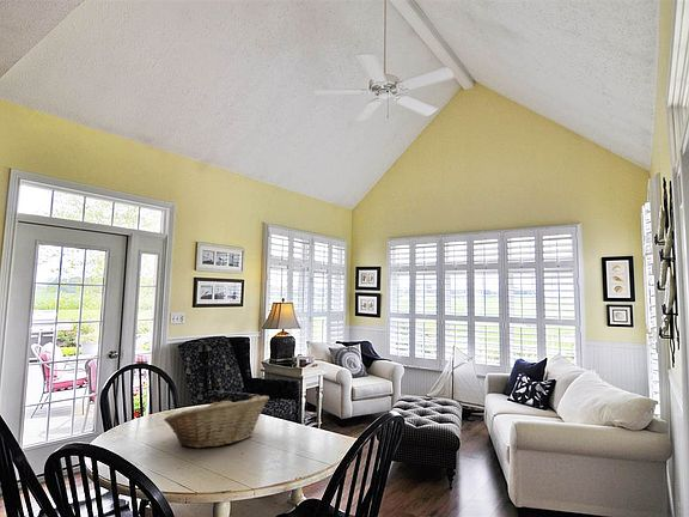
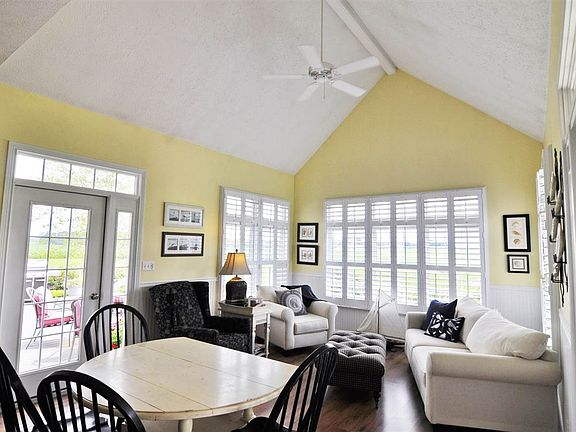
- fruit basket [163,395,270,449]
